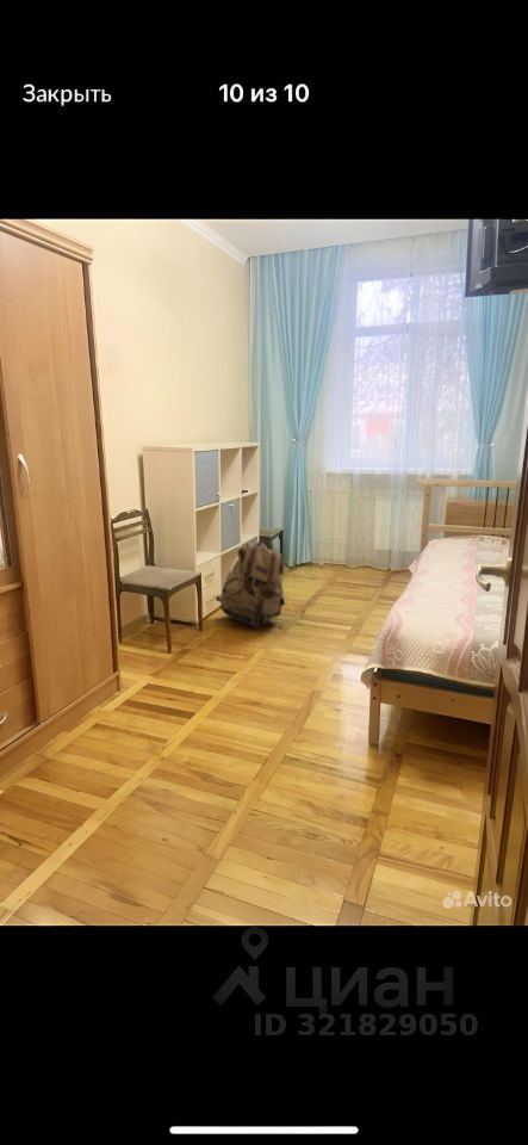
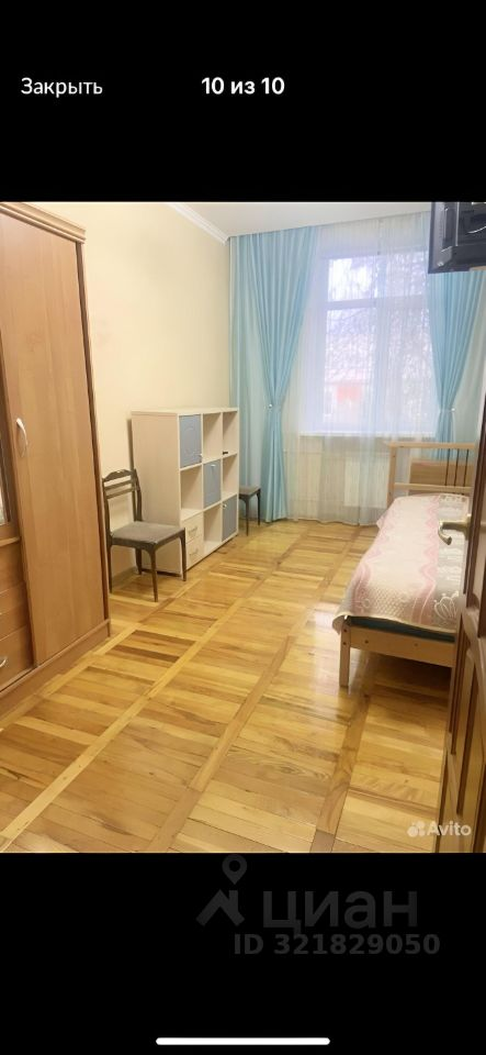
- backpack [215,536,286,630]
